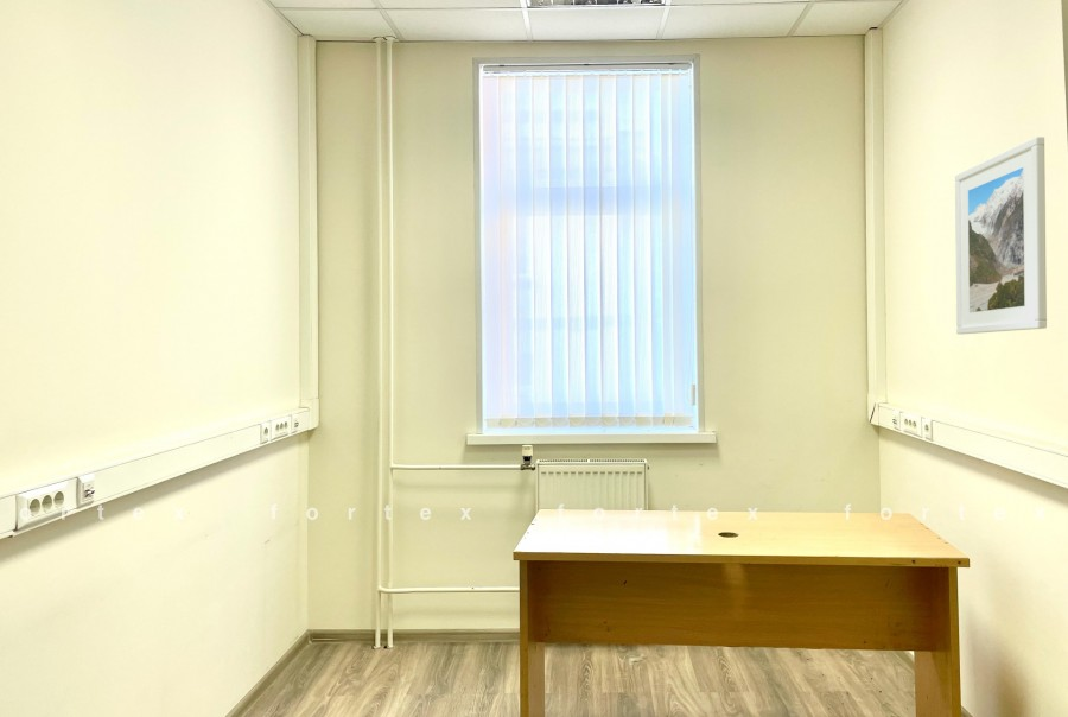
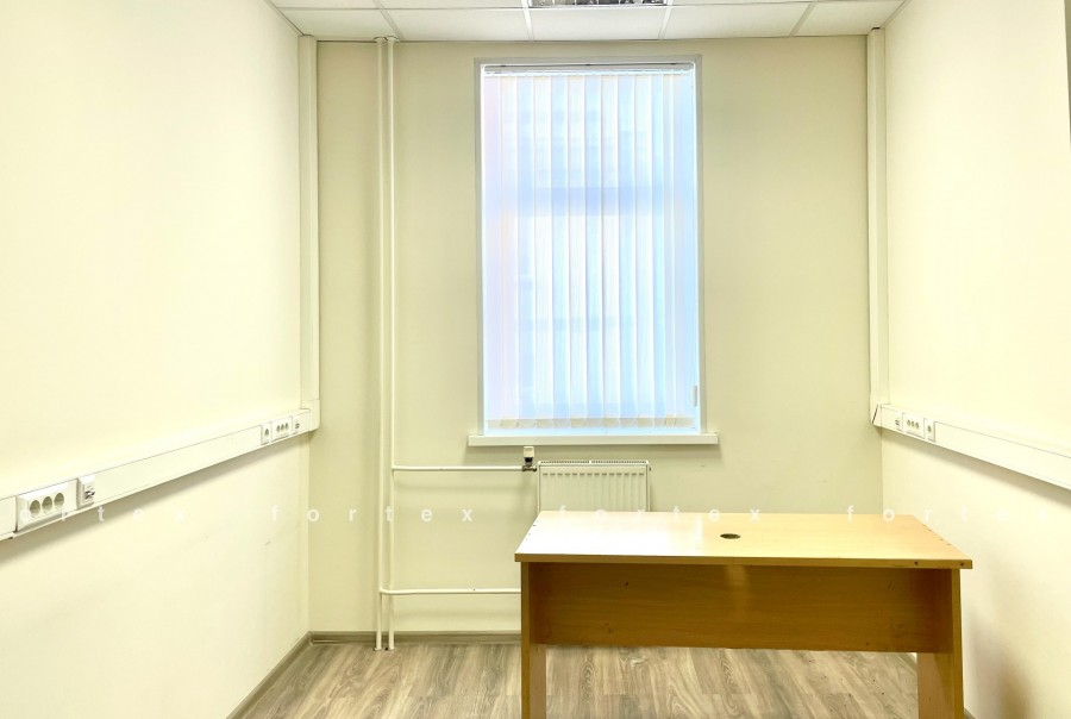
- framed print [954,135,1048,335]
